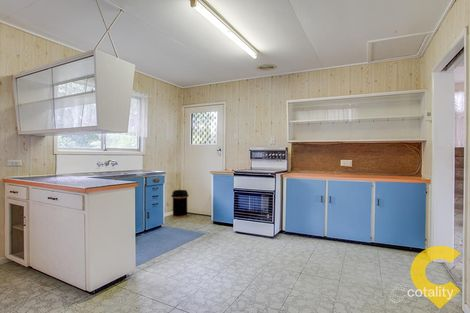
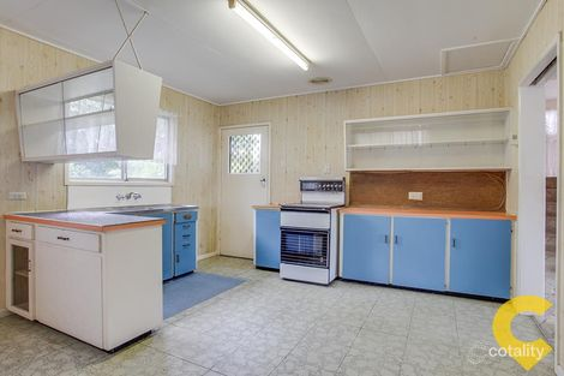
- trash can [171,189,190,219]
